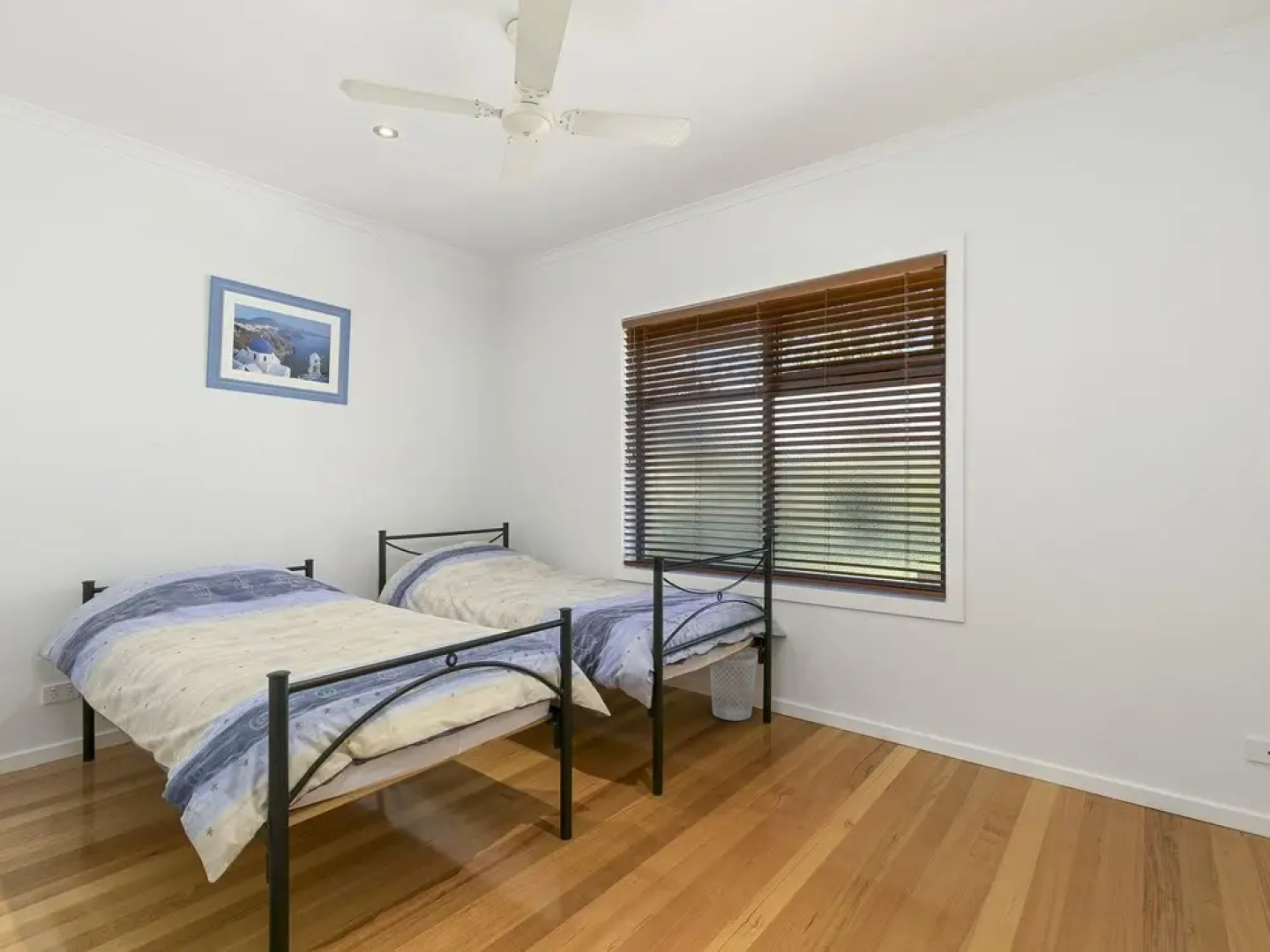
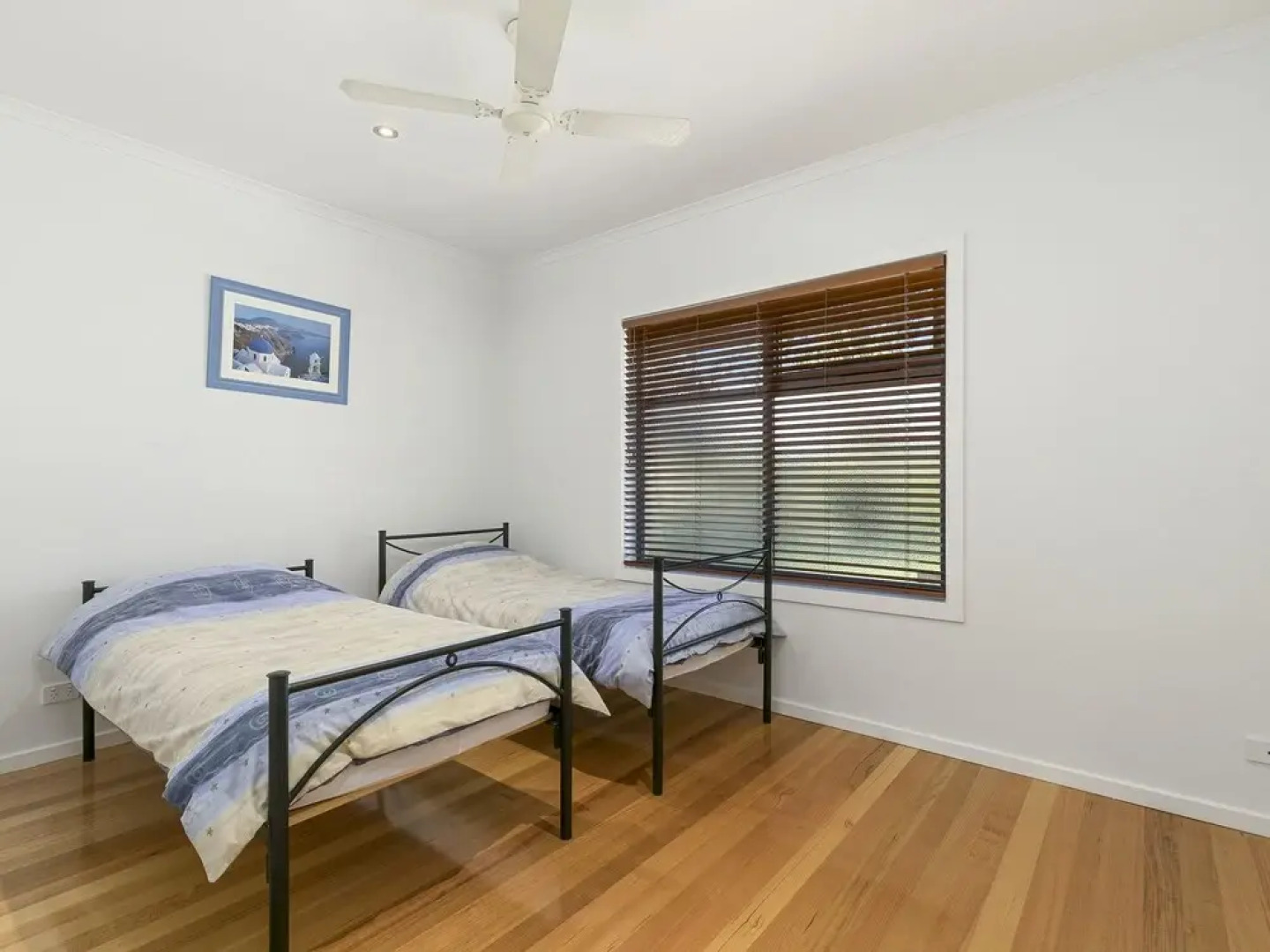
- wastebasket [709,650,758,722]
